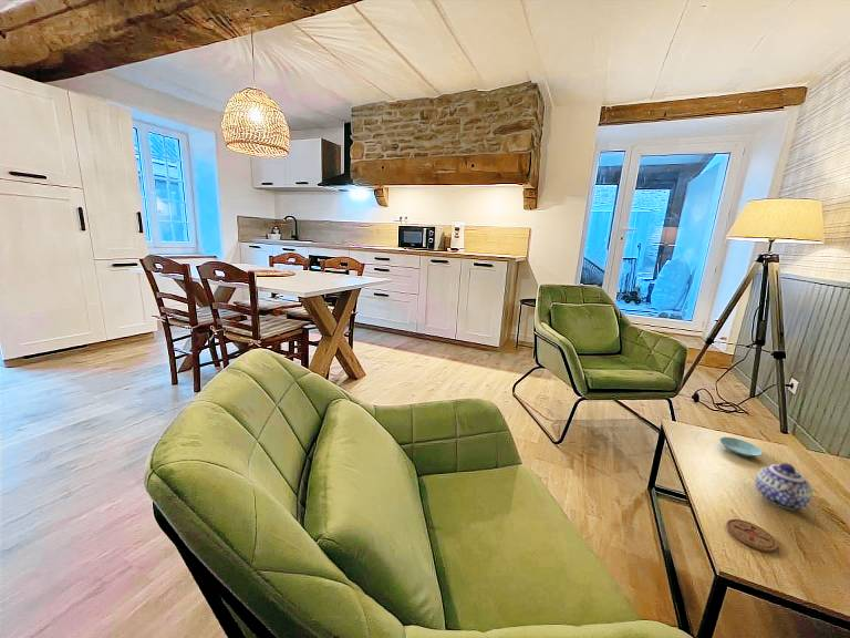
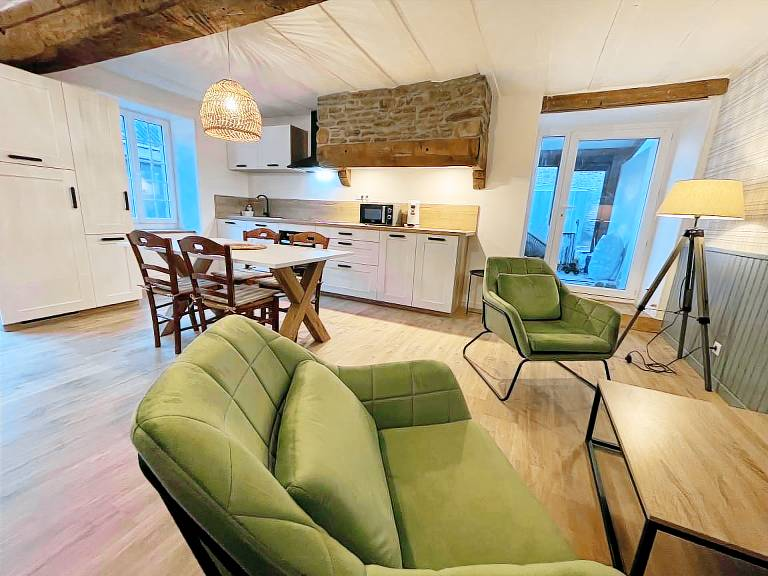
- coaster [725,518,779,553]
- teapot [755,462,813,511]
- saucer [719,436,763,457]
